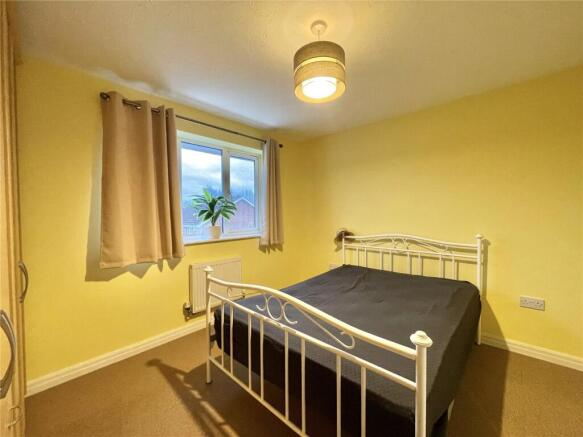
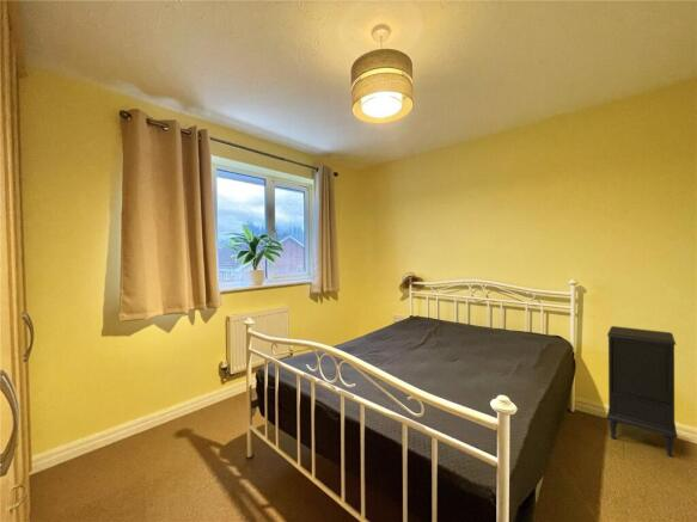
+ nightstand [605,325,679,457]
